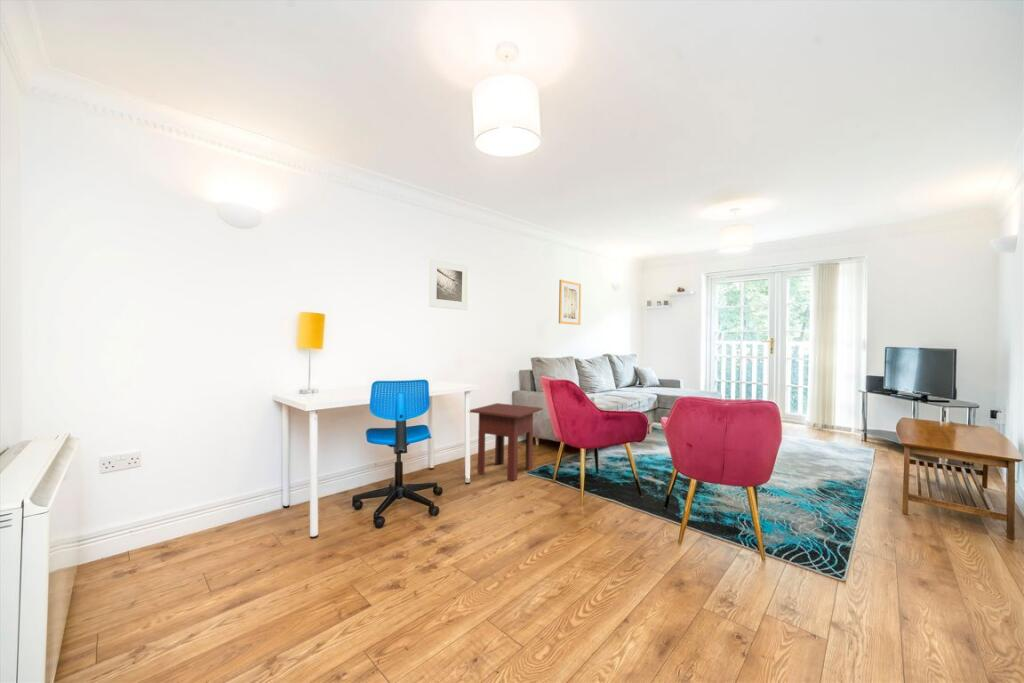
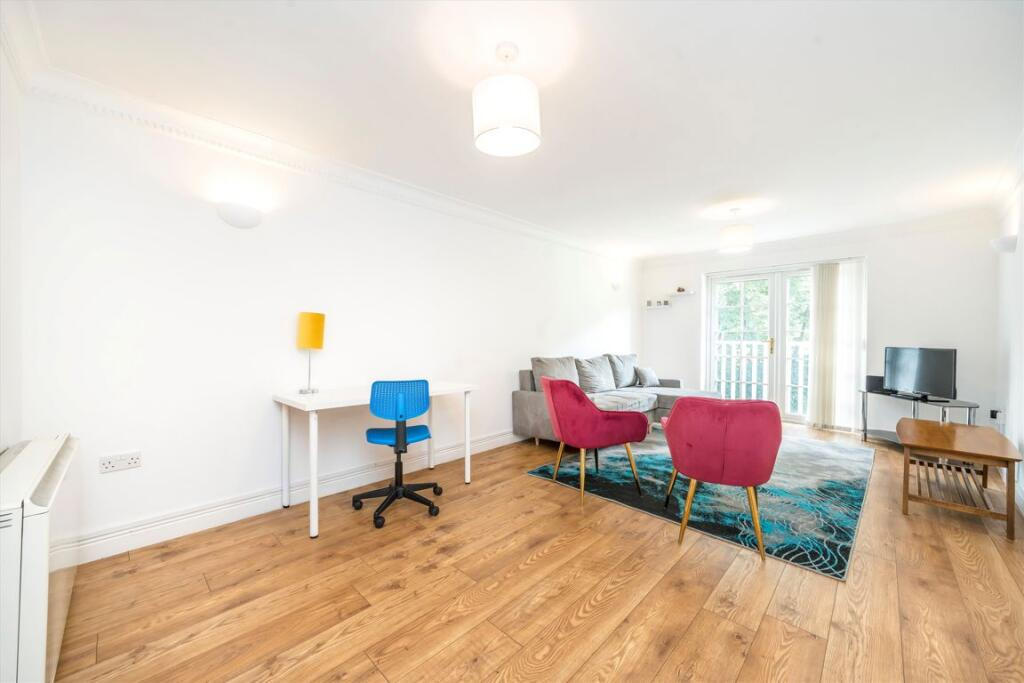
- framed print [428,257,470,311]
- side table [469,402,544,482]
- wall art [558,279,582,326]
